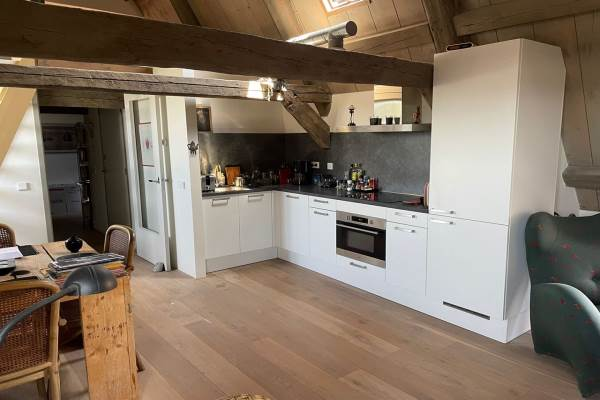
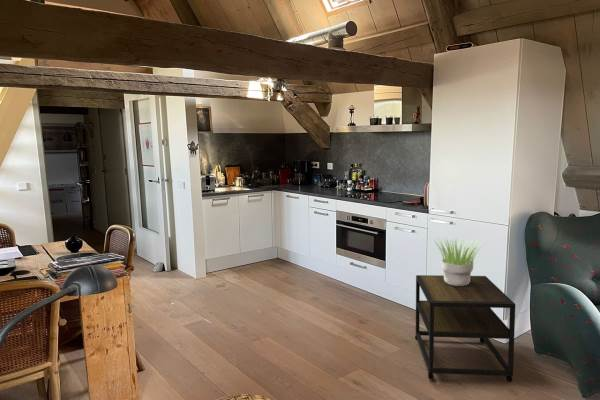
+ potted plant [434,237,487,286]
+ side table [414,274,516,383]
